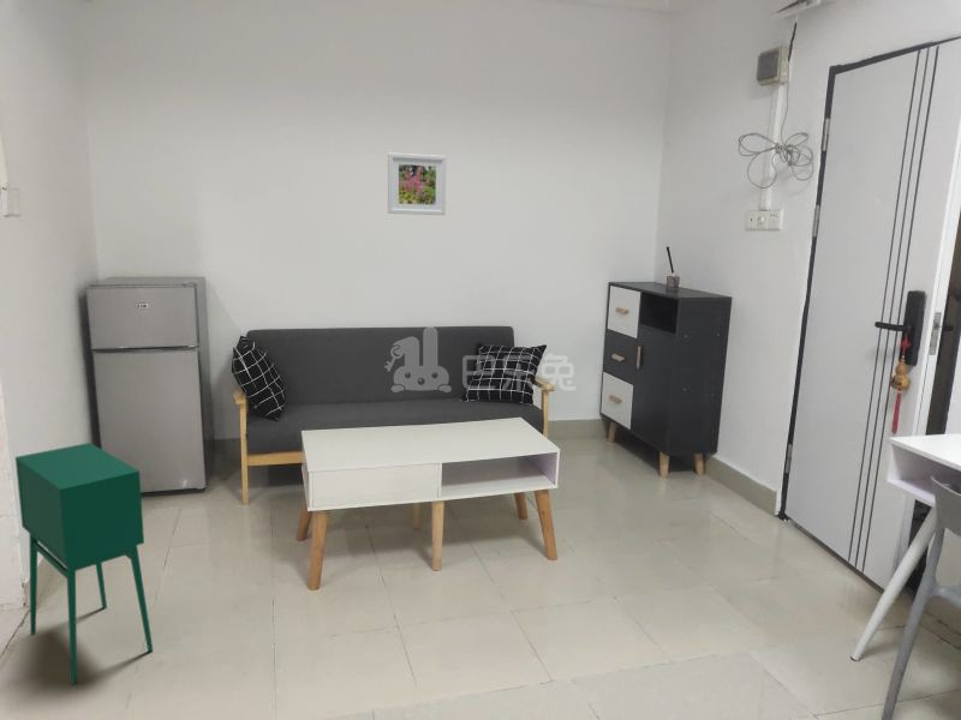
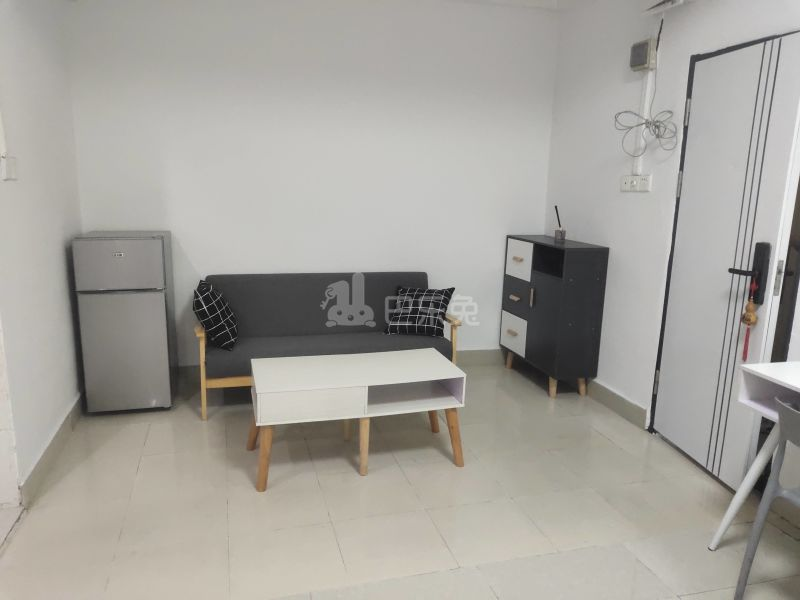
- storage cabinet [14,442,154,685]
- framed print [387,152,447,216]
